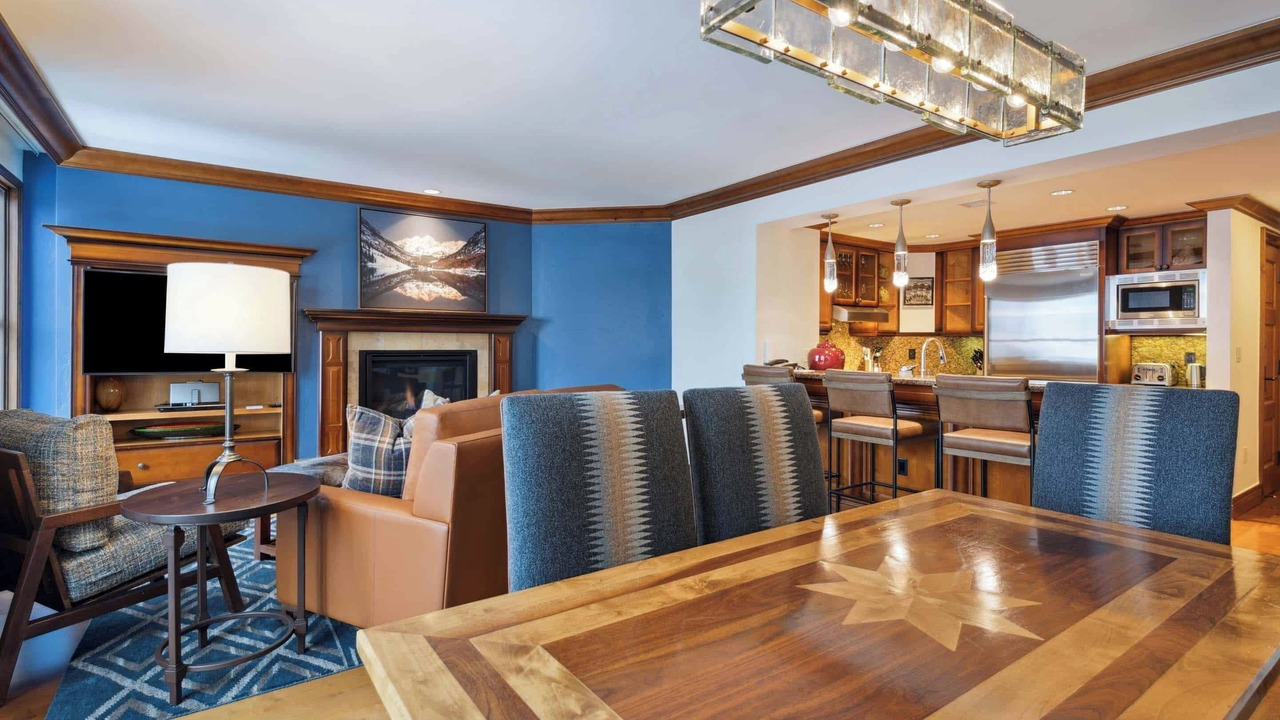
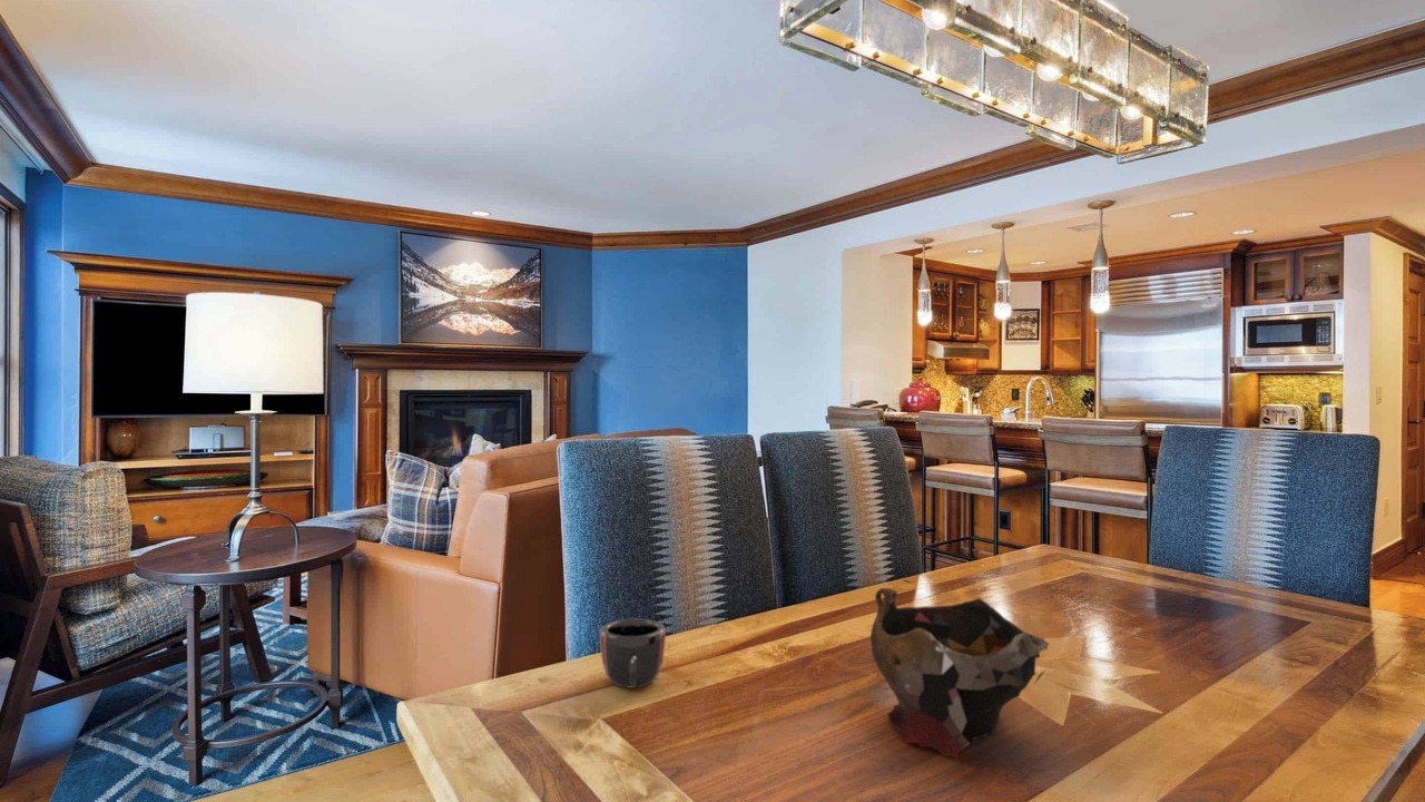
+ decorative bowl [869,587,1051,760]
+ mug [599,618,667,688]
